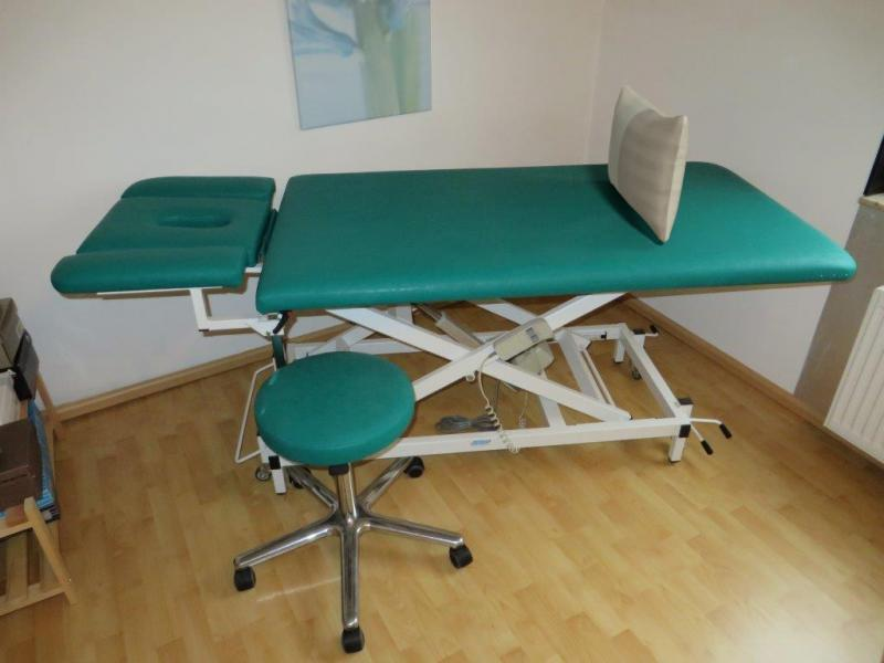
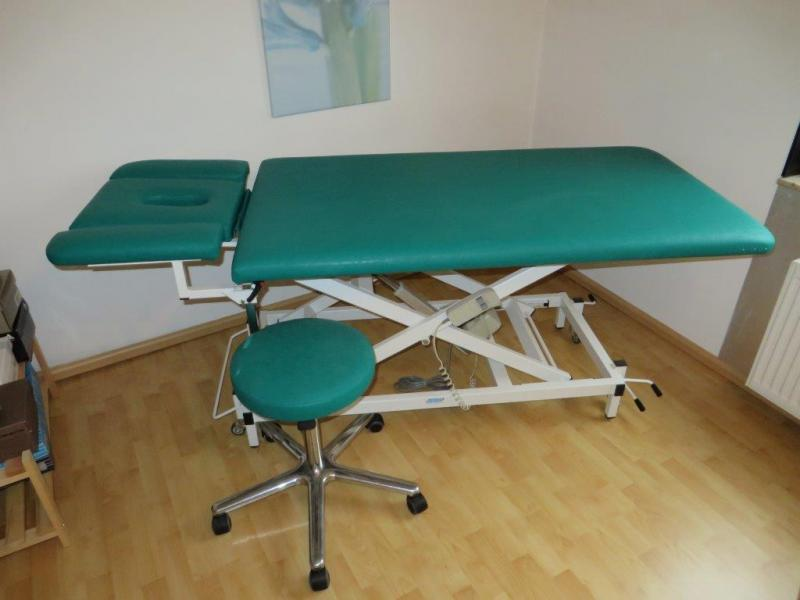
- throw pillow [607,84,690,243]
